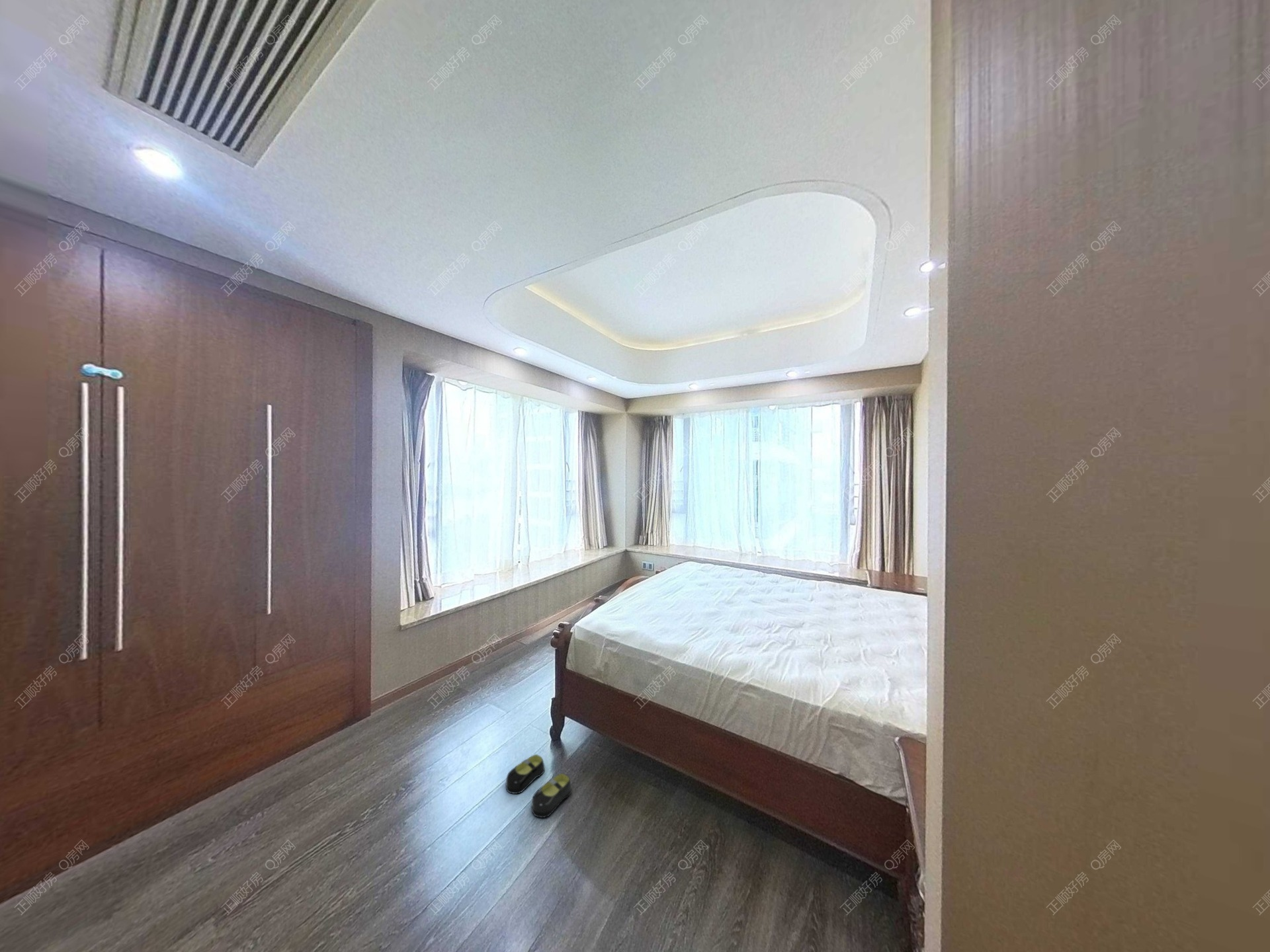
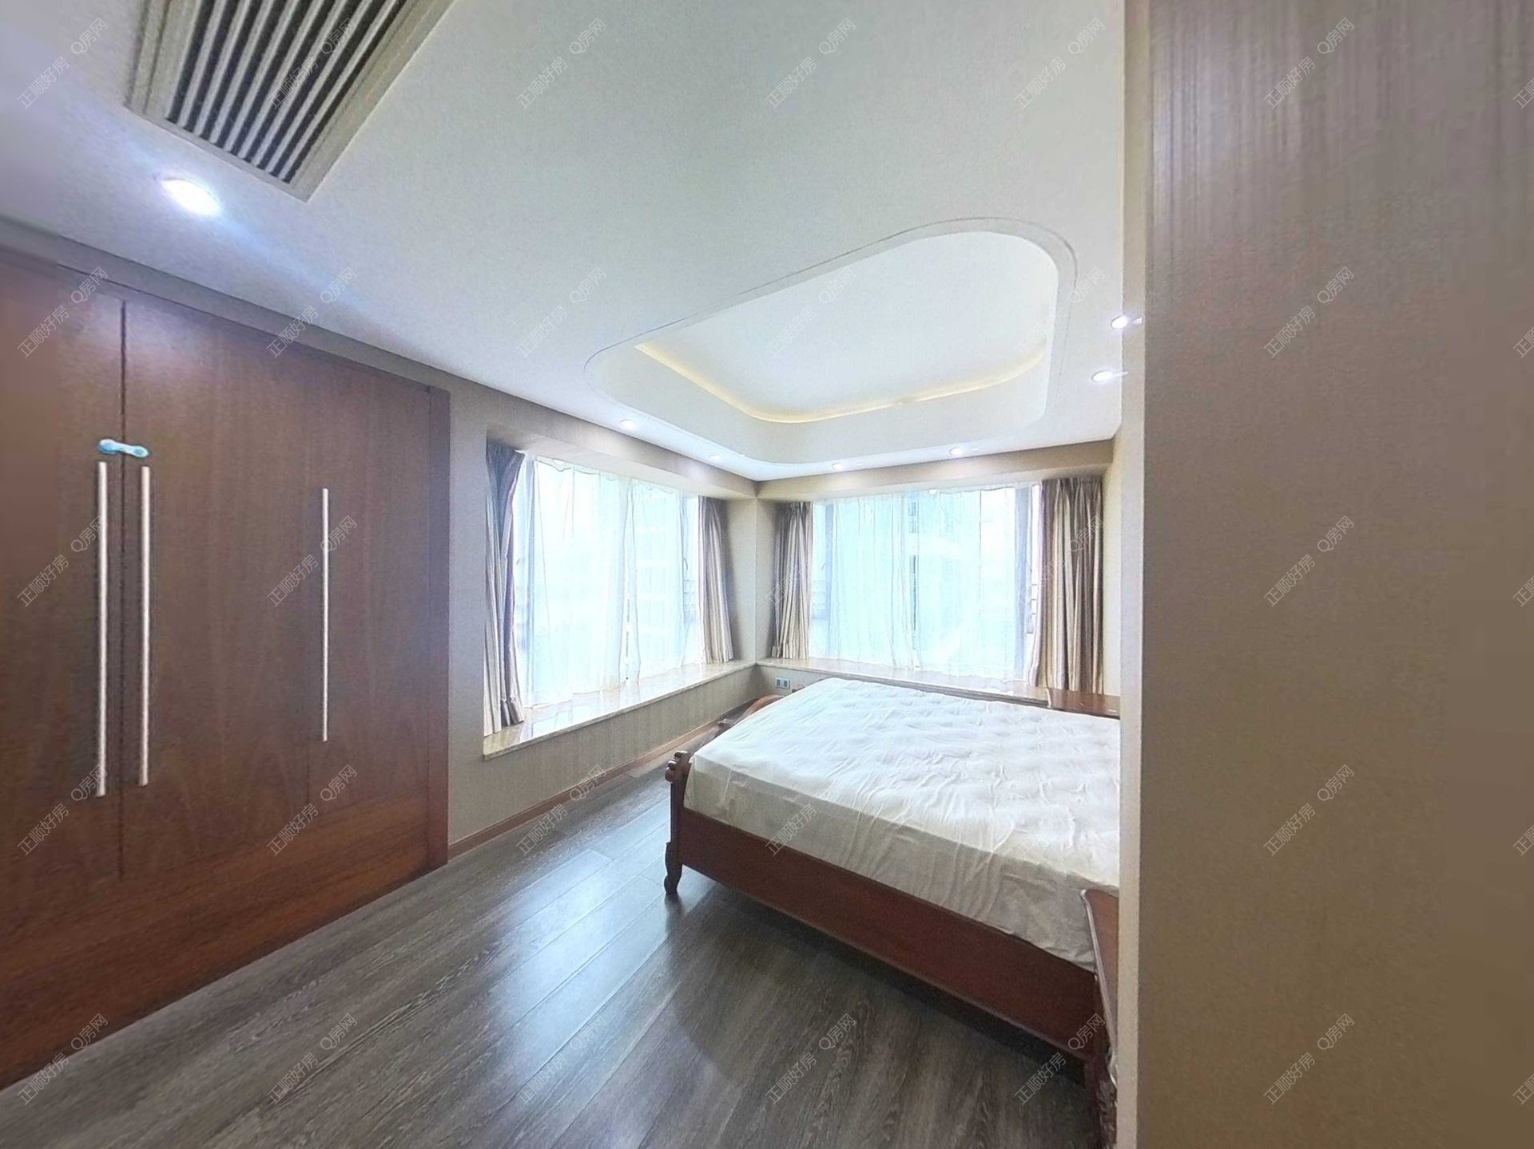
- slippers [505,754,573,818]
